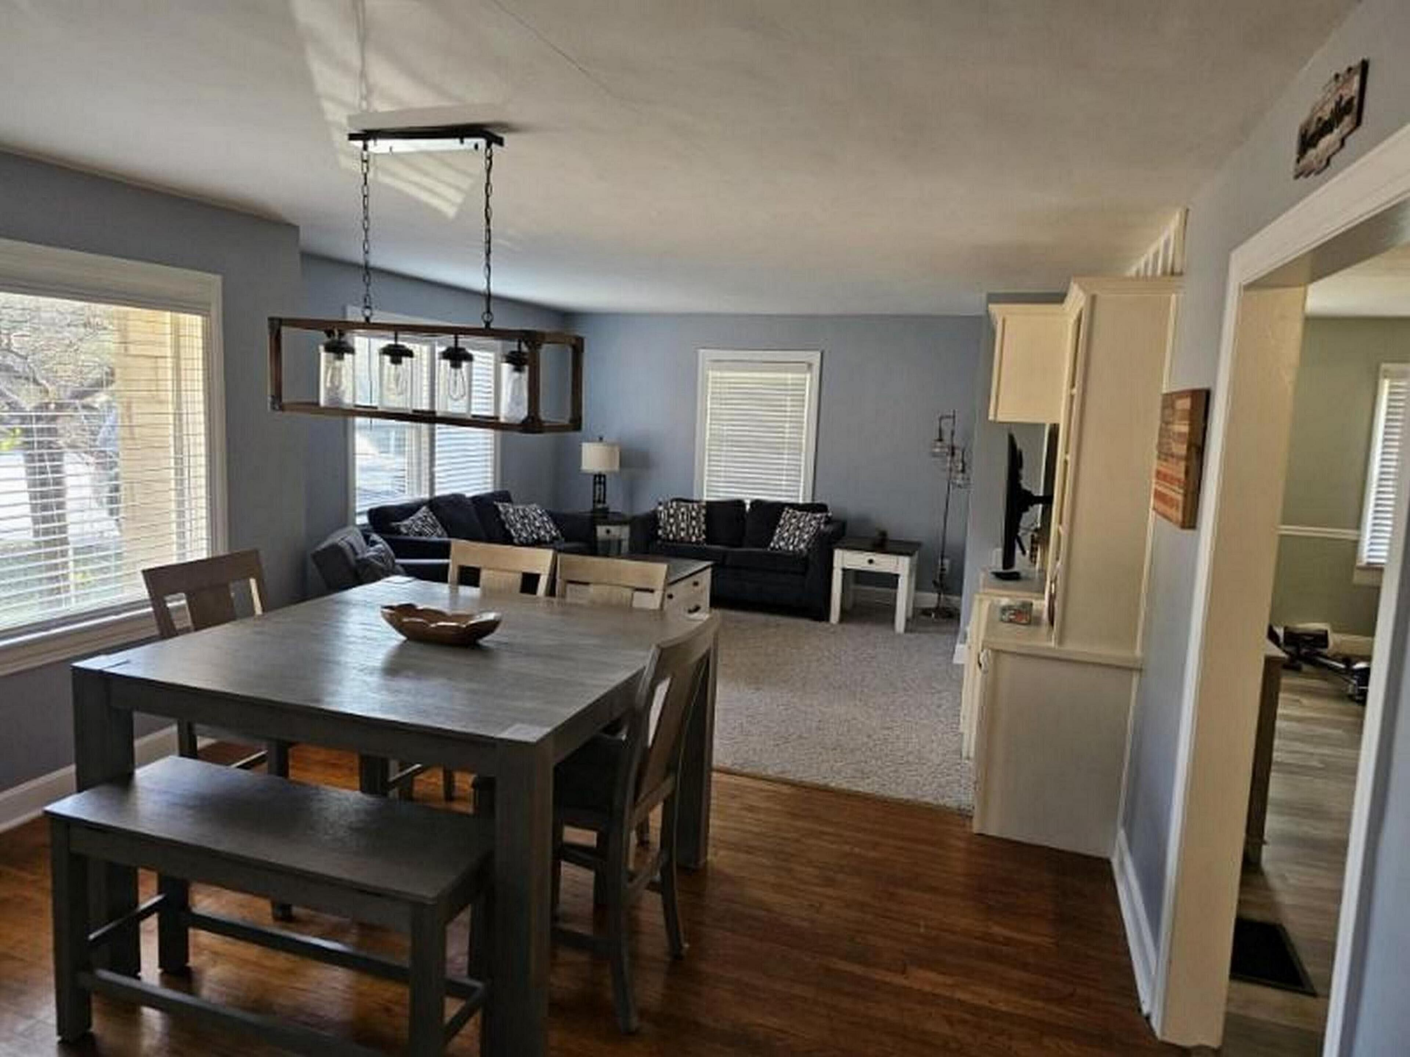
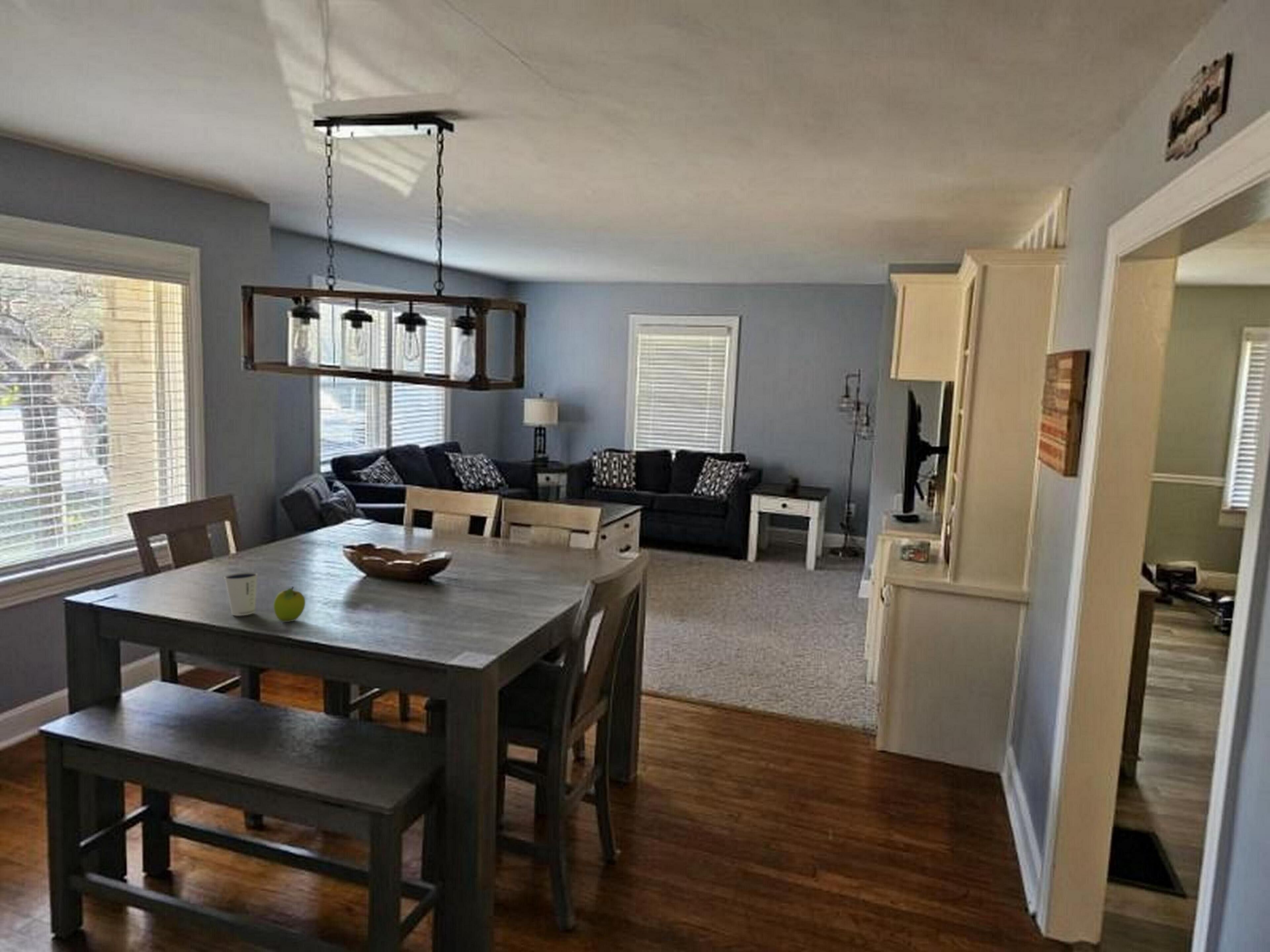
+ fruit [273,586,306,622]
+ dixie cup [224,572,258,616]
